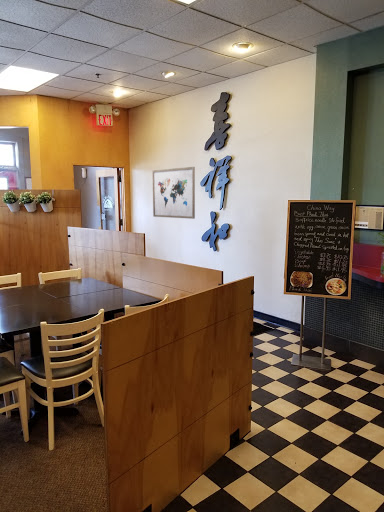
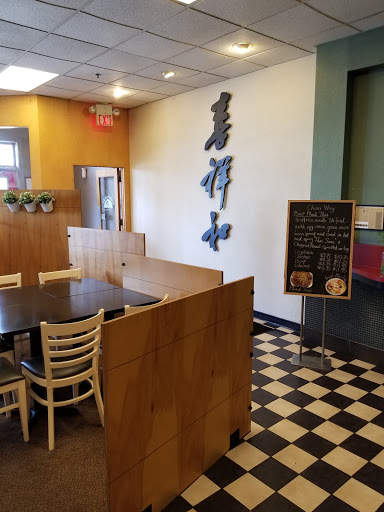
- wall art [152,166,196,220]
